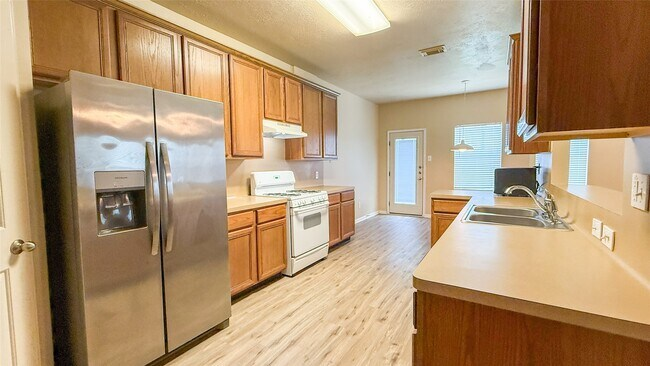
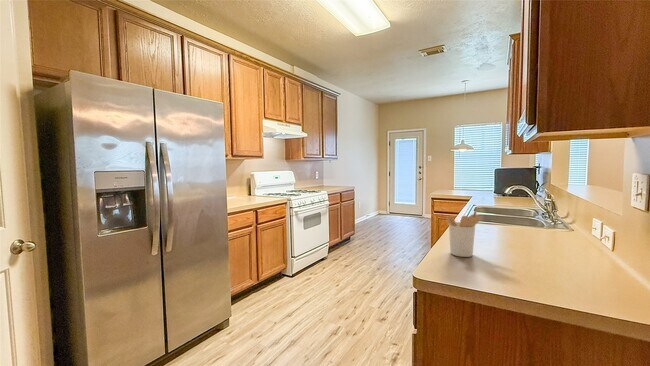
+ utensil holder [445,209,483,258]
